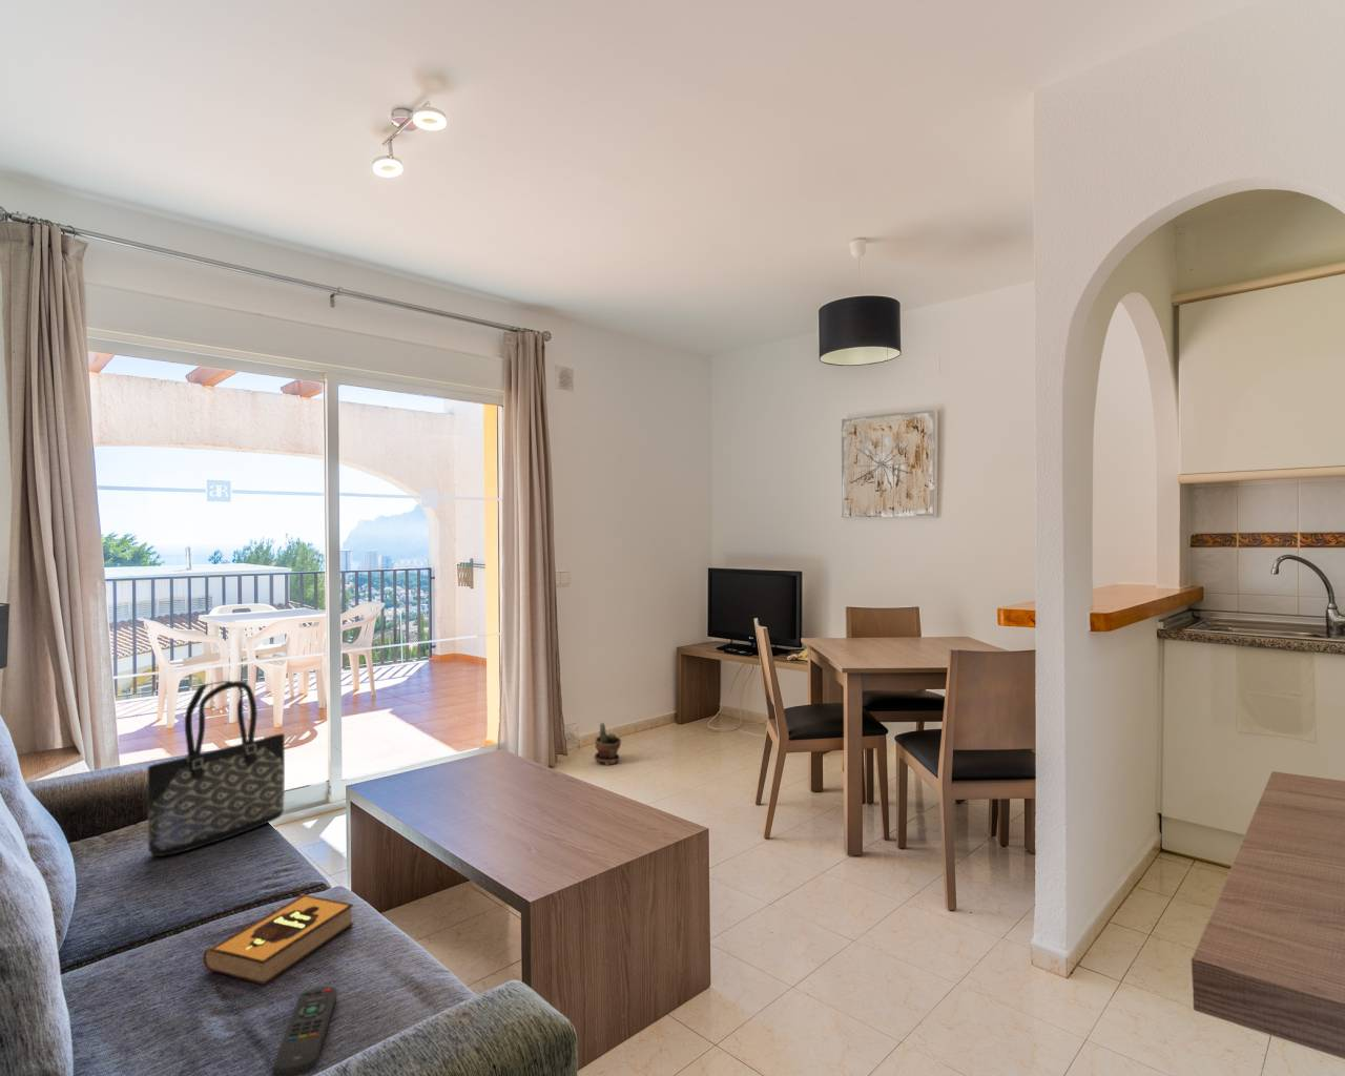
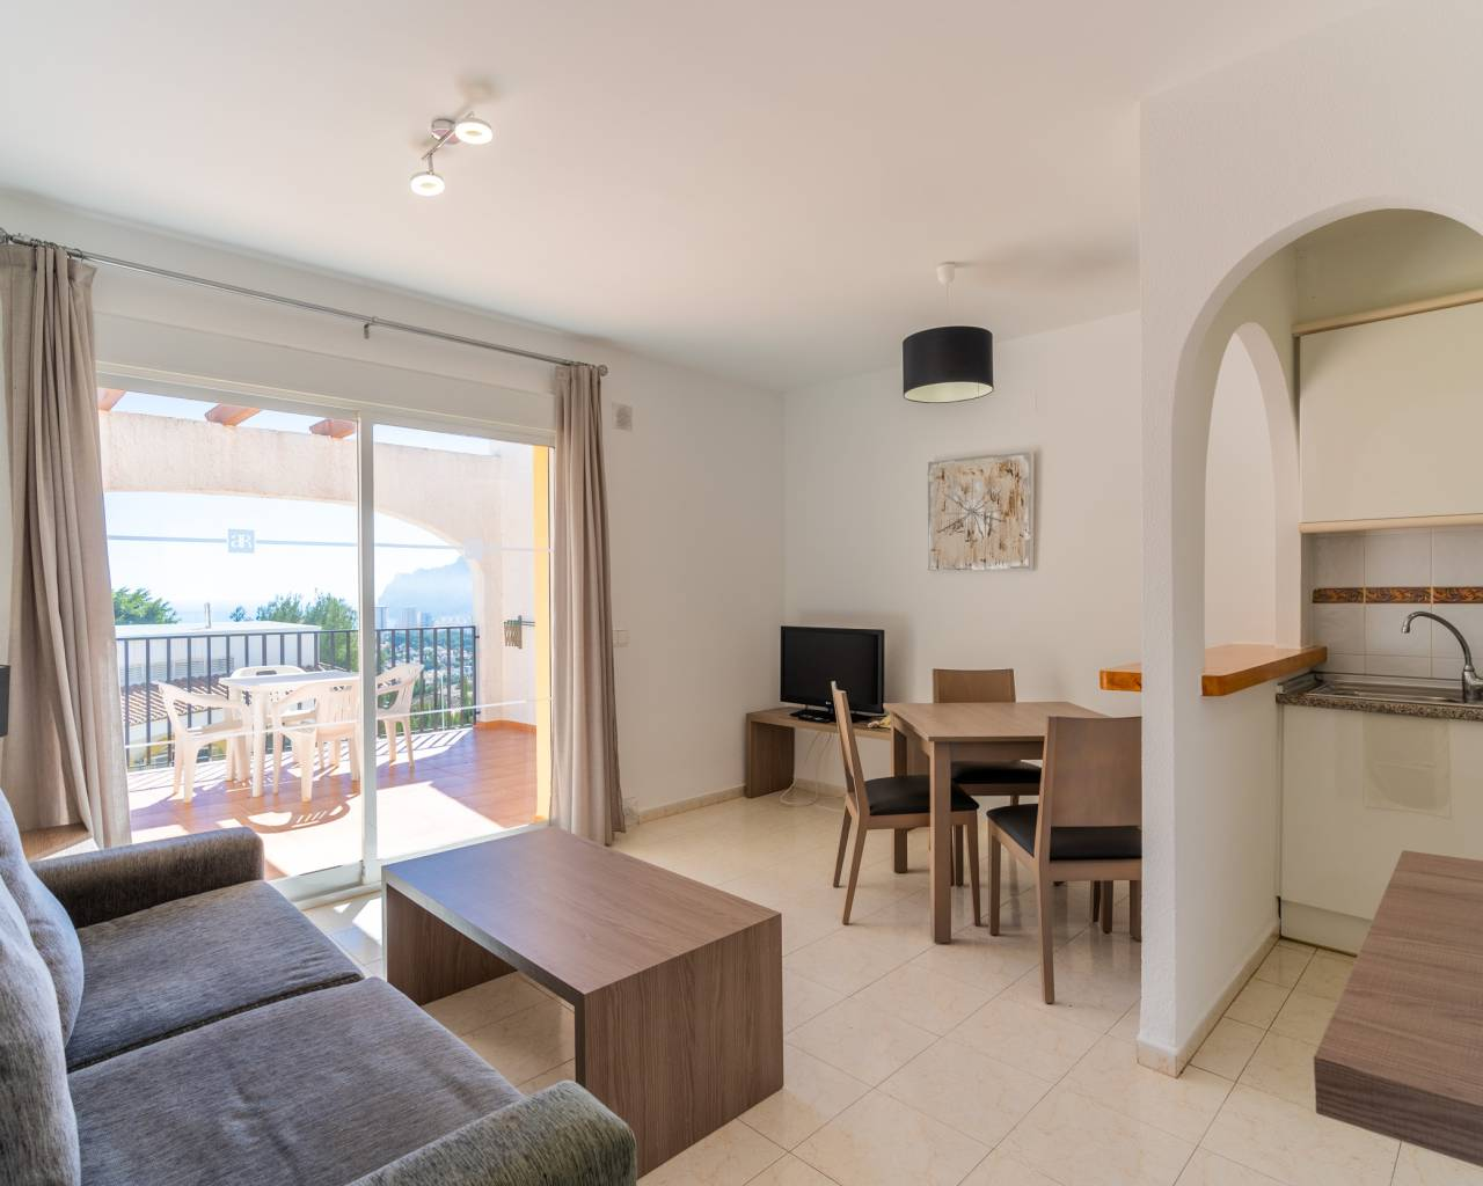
- tote bag [147,680,285,858]
- potted plant [593,721,623,766]
- remote control [271,986,338,1076]
- hardback book [202,893,355,986]
